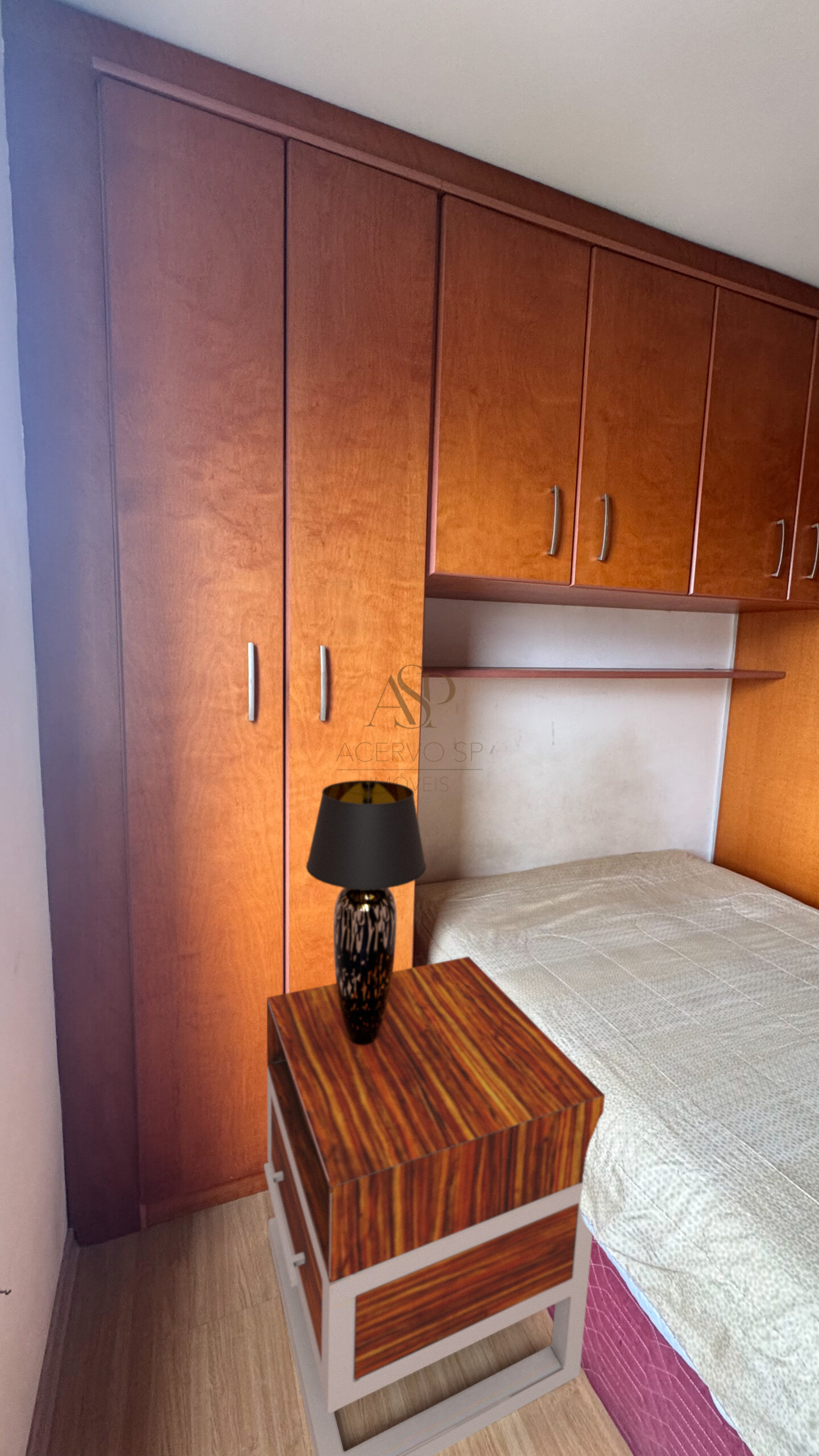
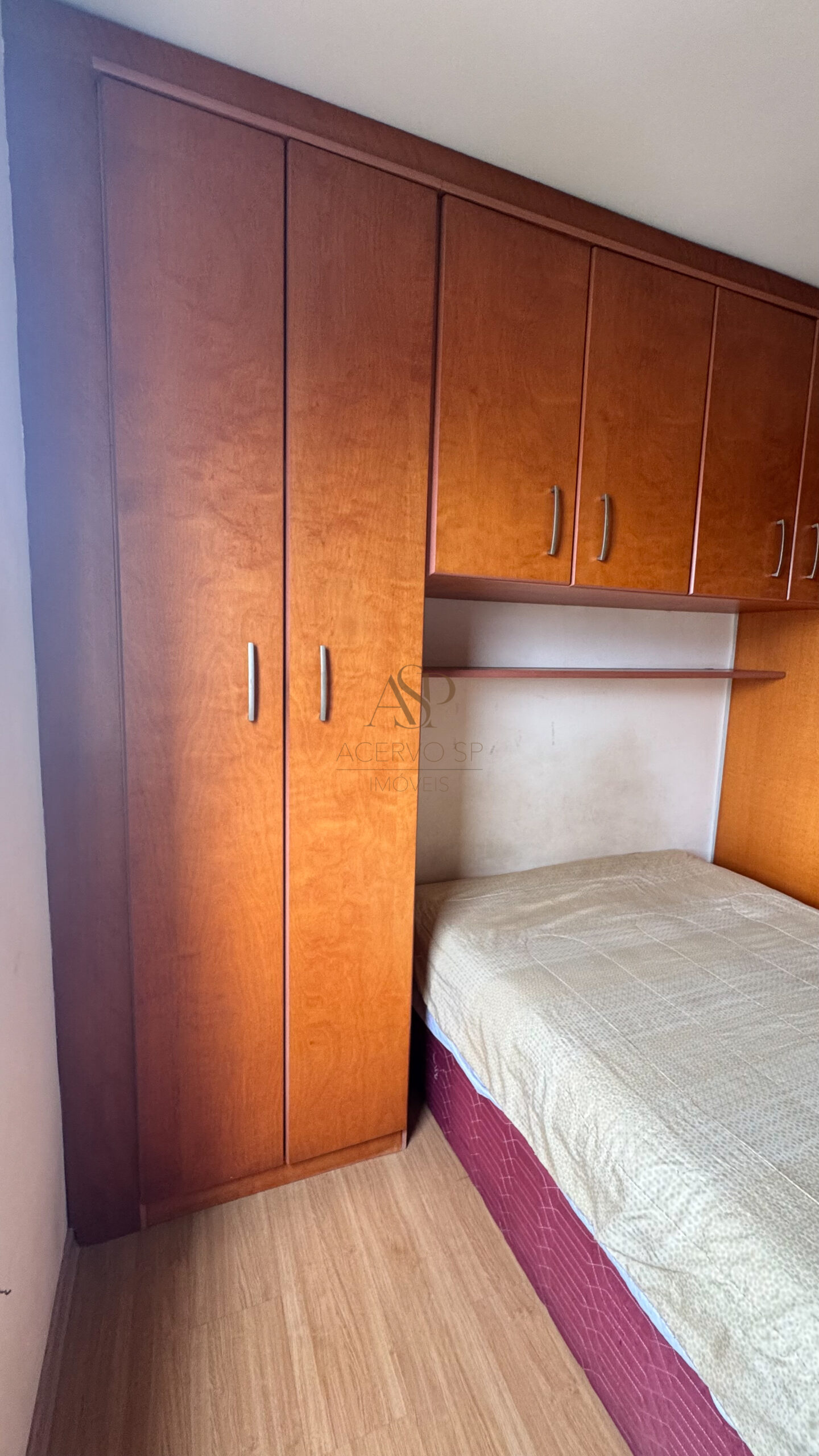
- table lamp [305,780,427,1045]
- nightstand [263,955,606,1456]
